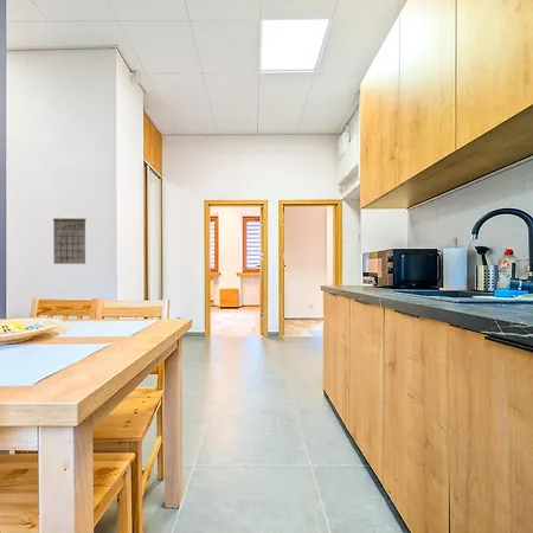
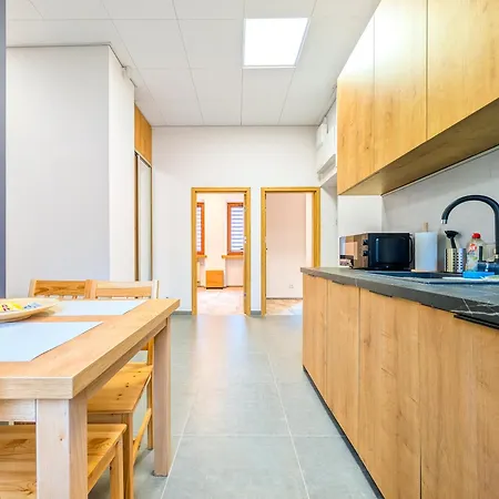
- calendar [52,208,88,265]
